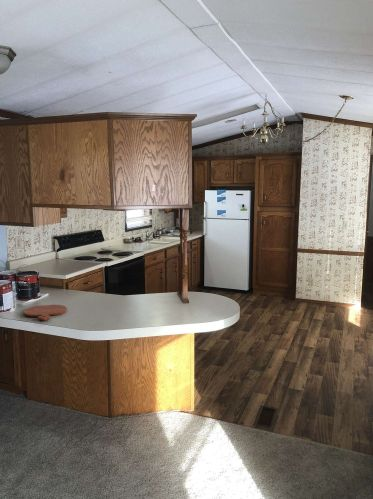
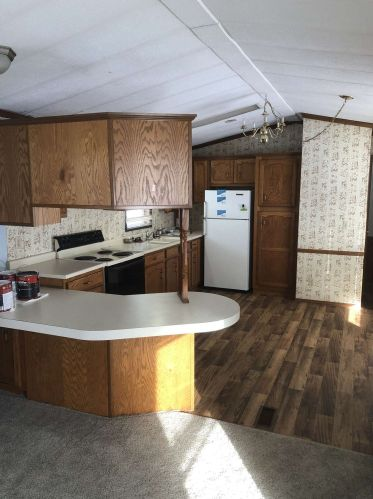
- cutting board [23,304,68,322]
